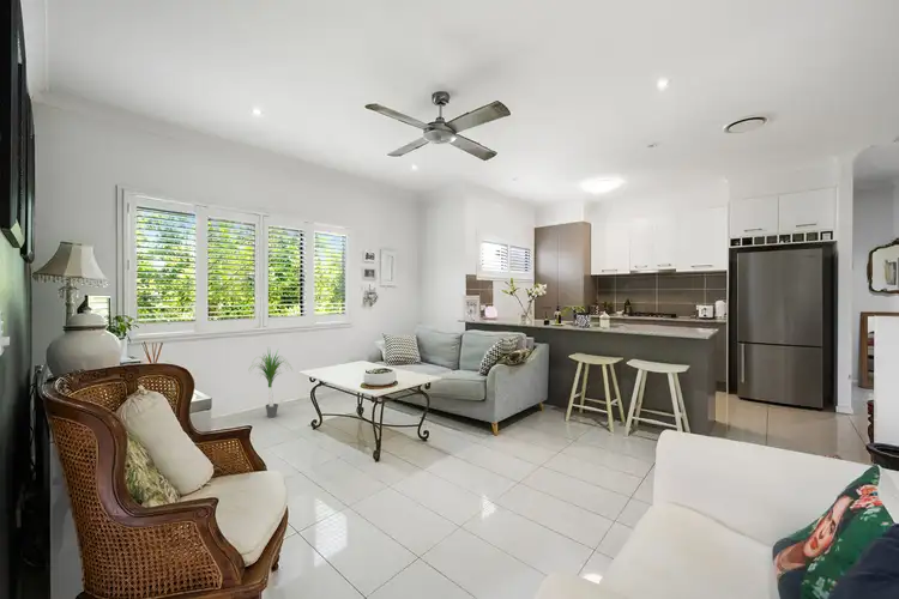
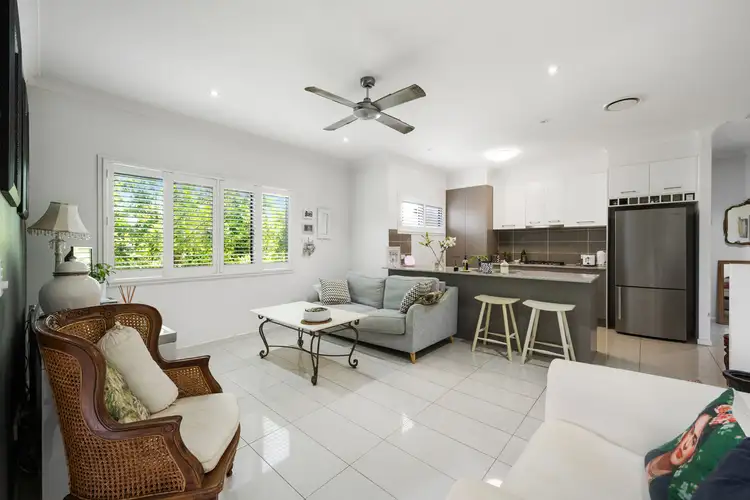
- potted plant [249,347,294,418]
